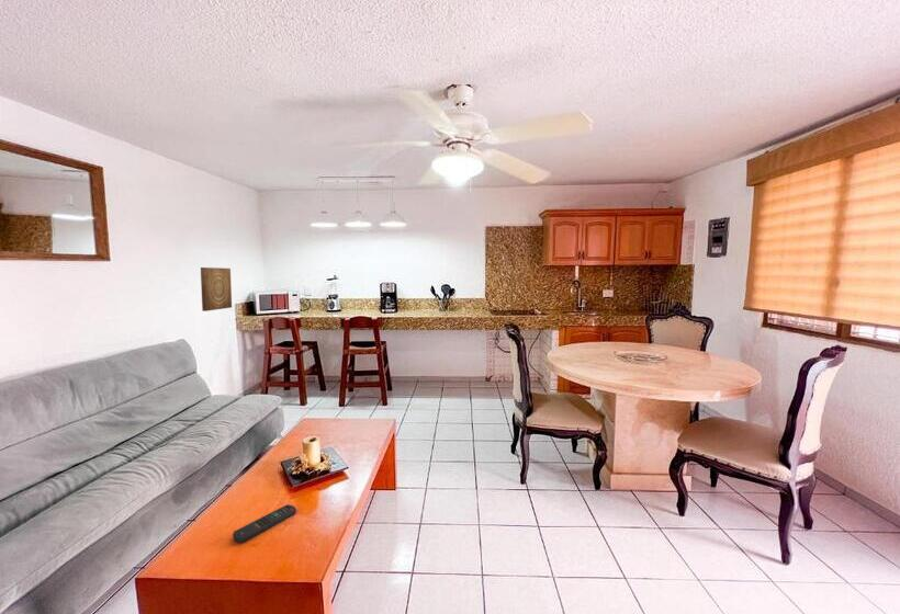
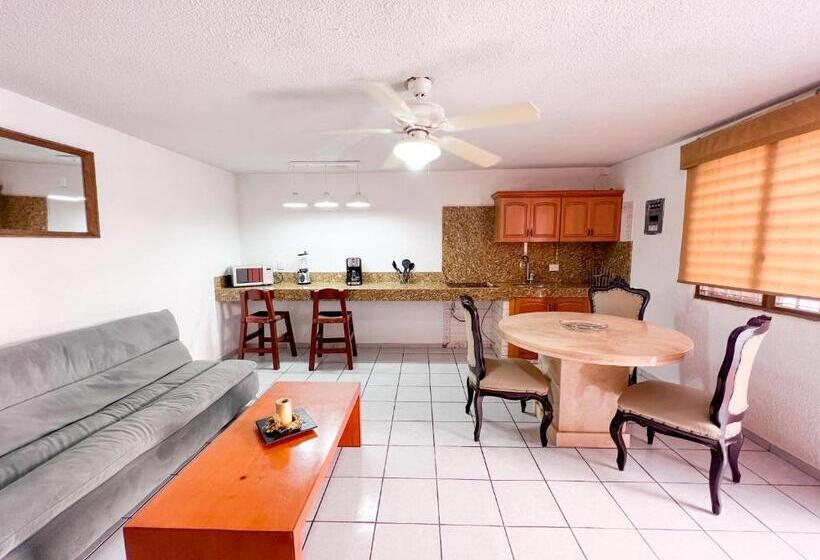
- wall art [200,266,233,312]
- remote control [232,503,297,544]
